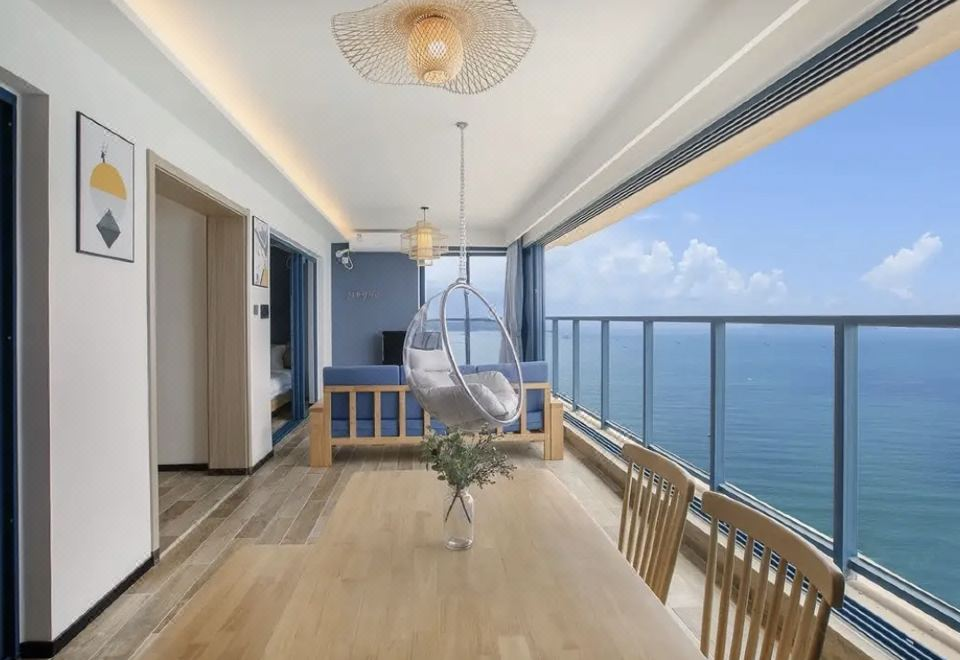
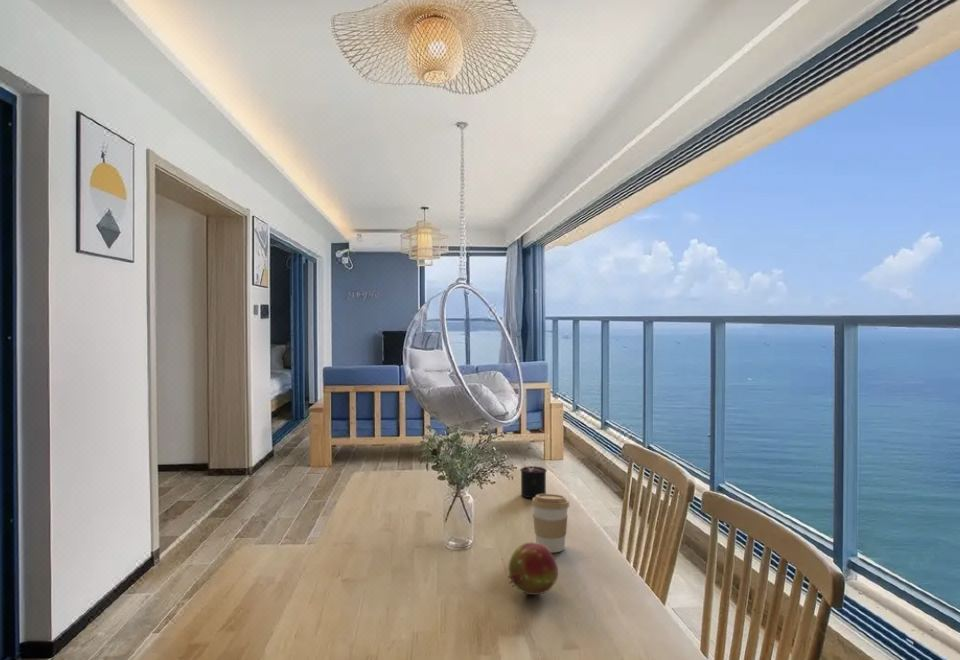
+ candle [519,457,548,499]
+ coffee cup [531,493,570,554]
+ fruit [507,542,559,596]
